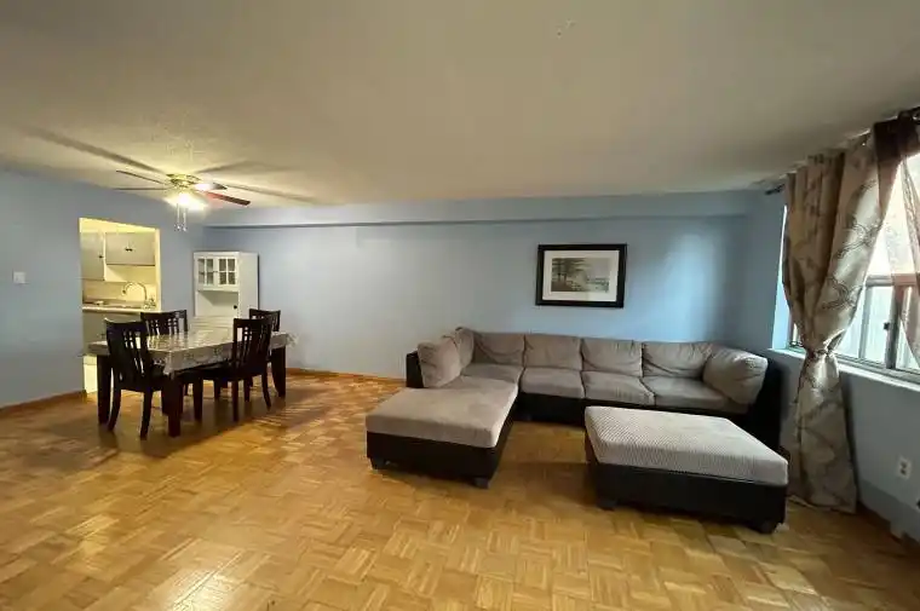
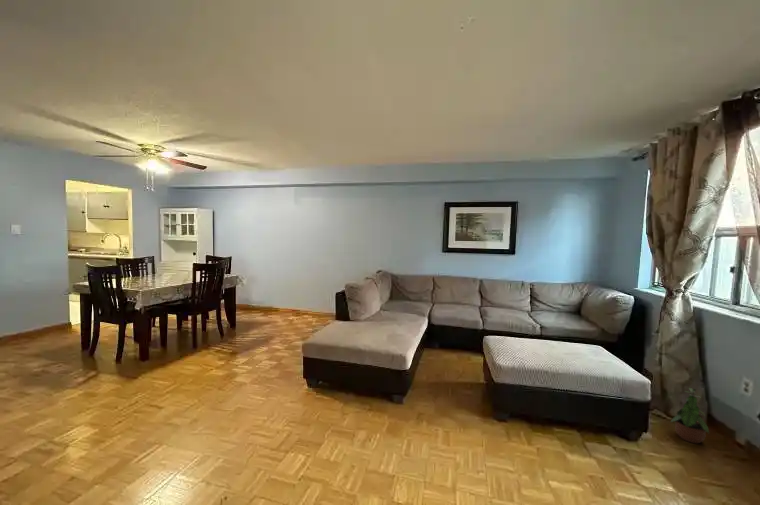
+ potted plant [670,387,711,444]
